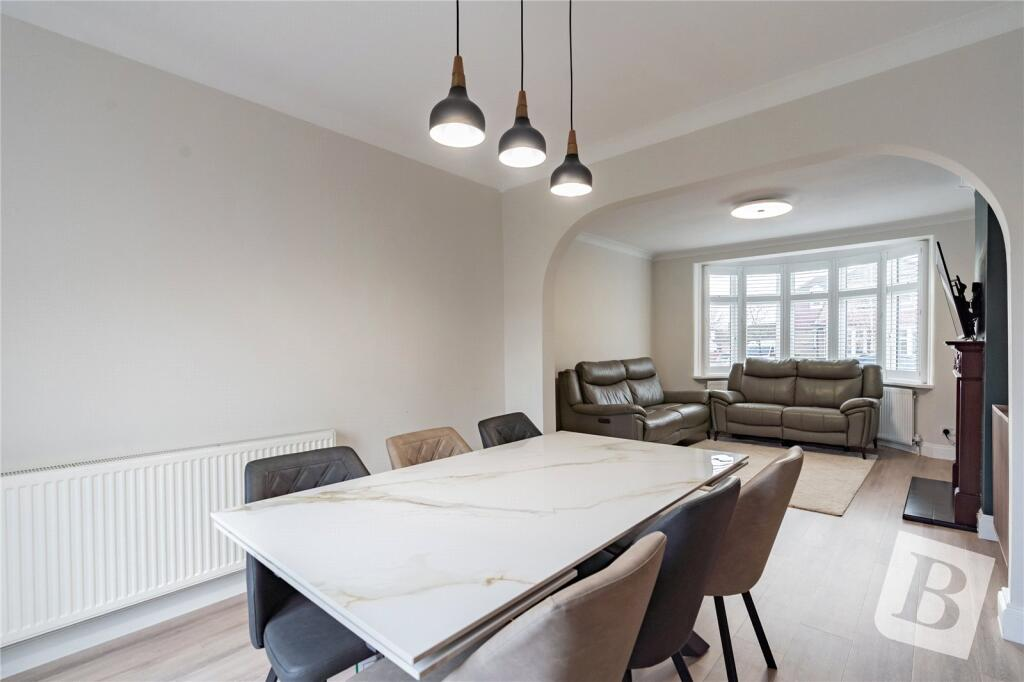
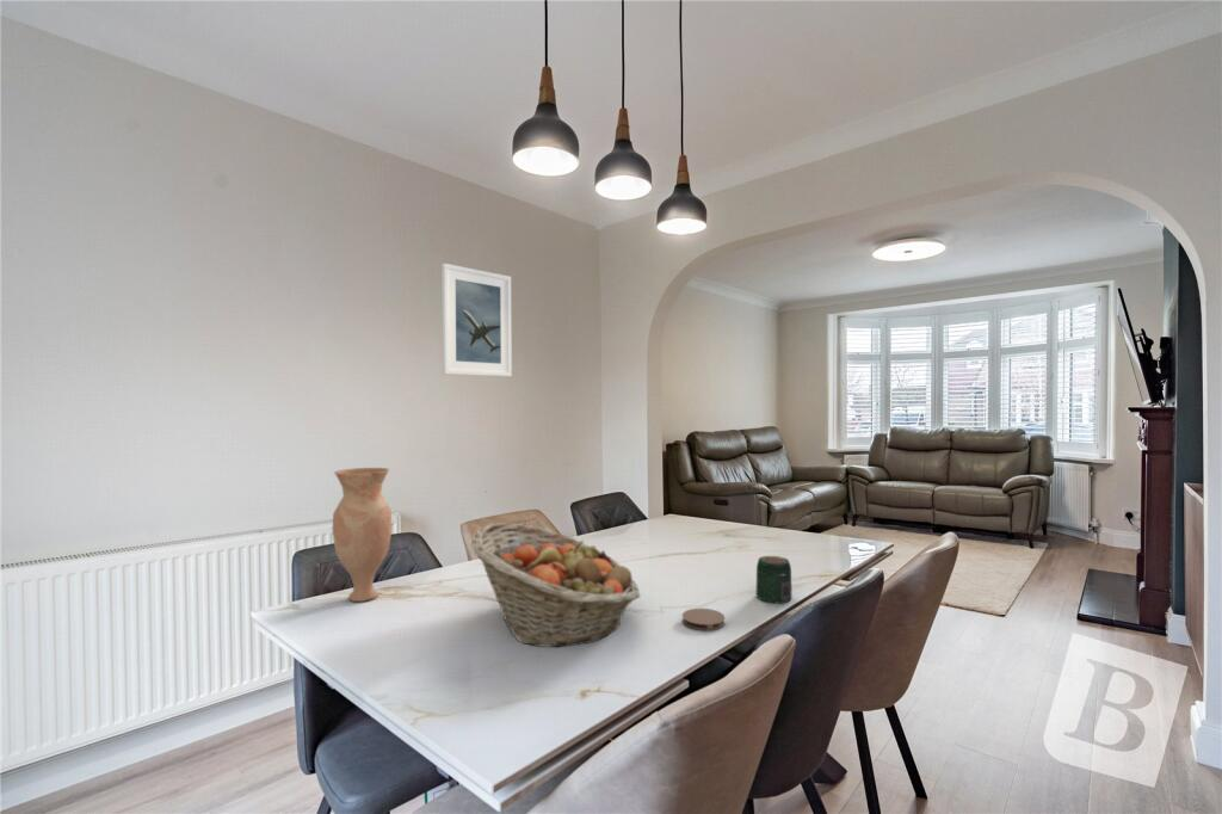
+ vase [331,467,393,603]
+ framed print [440,263,513,377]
+ coaster [681,608,727,631]
+ jar [755,555,792,605]
+ fruit basket [470,522,641,648]
